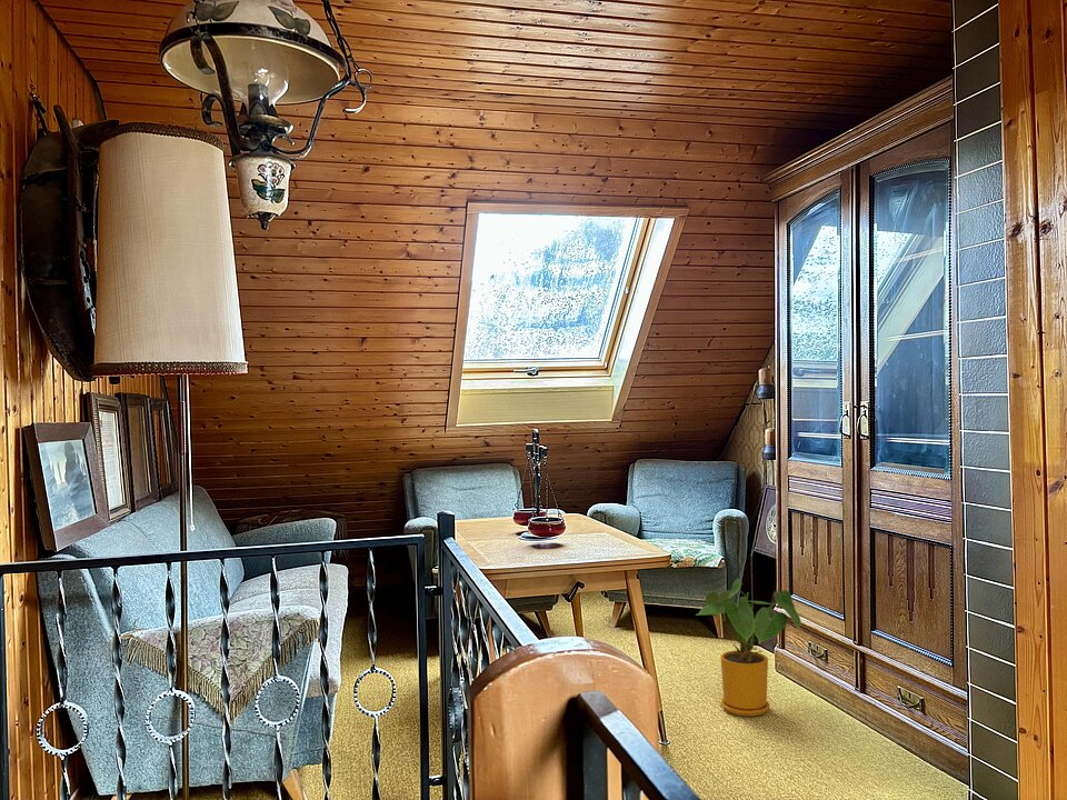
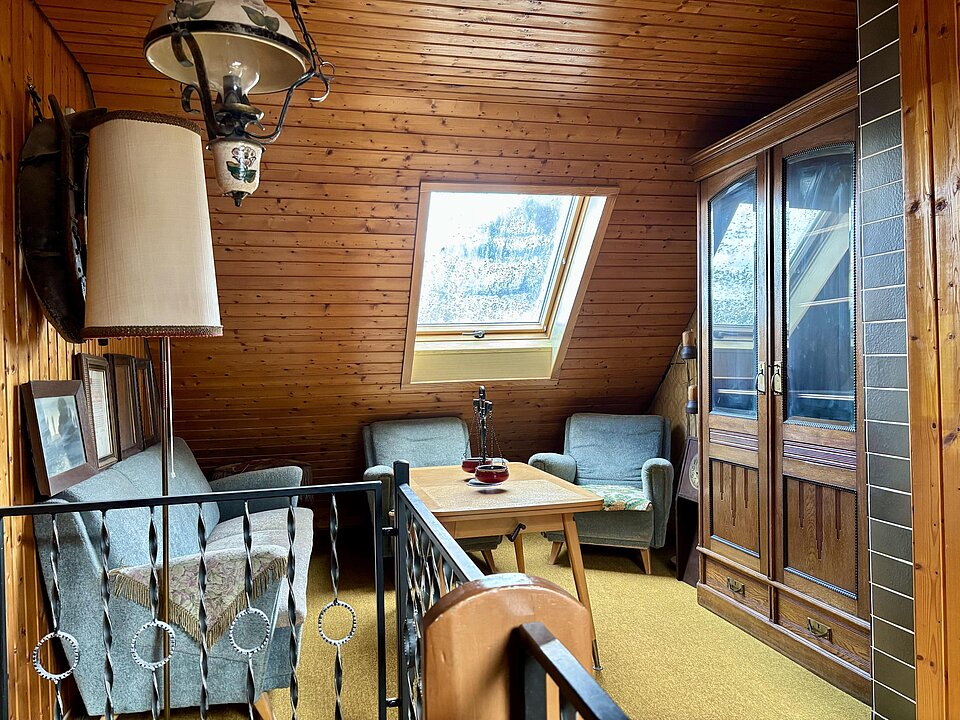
- house plant [695,578,802,718]
